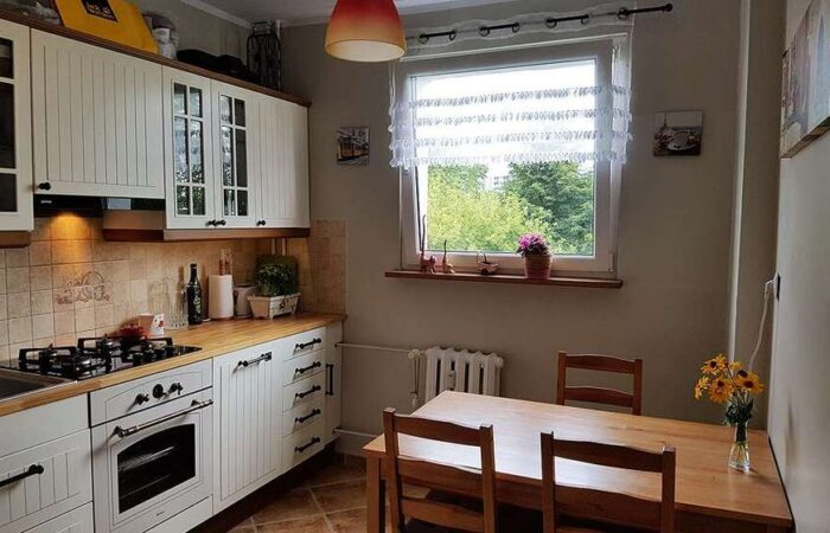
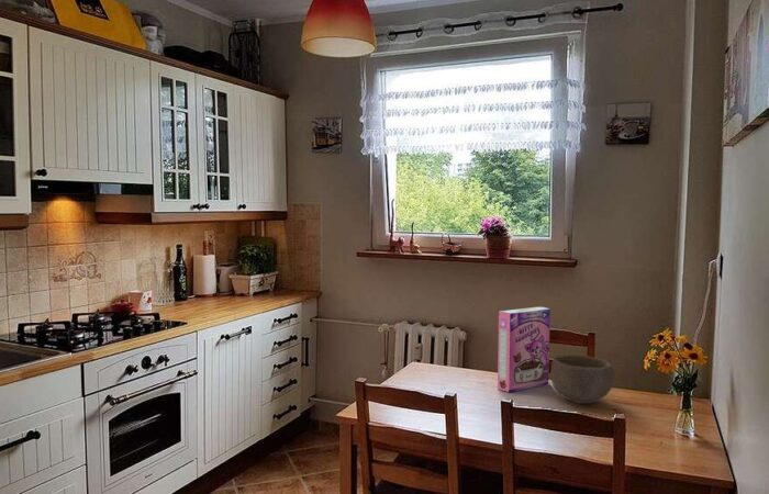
+ cereal box [497,306,551,393]
+ bowl [549,353,616,405]
